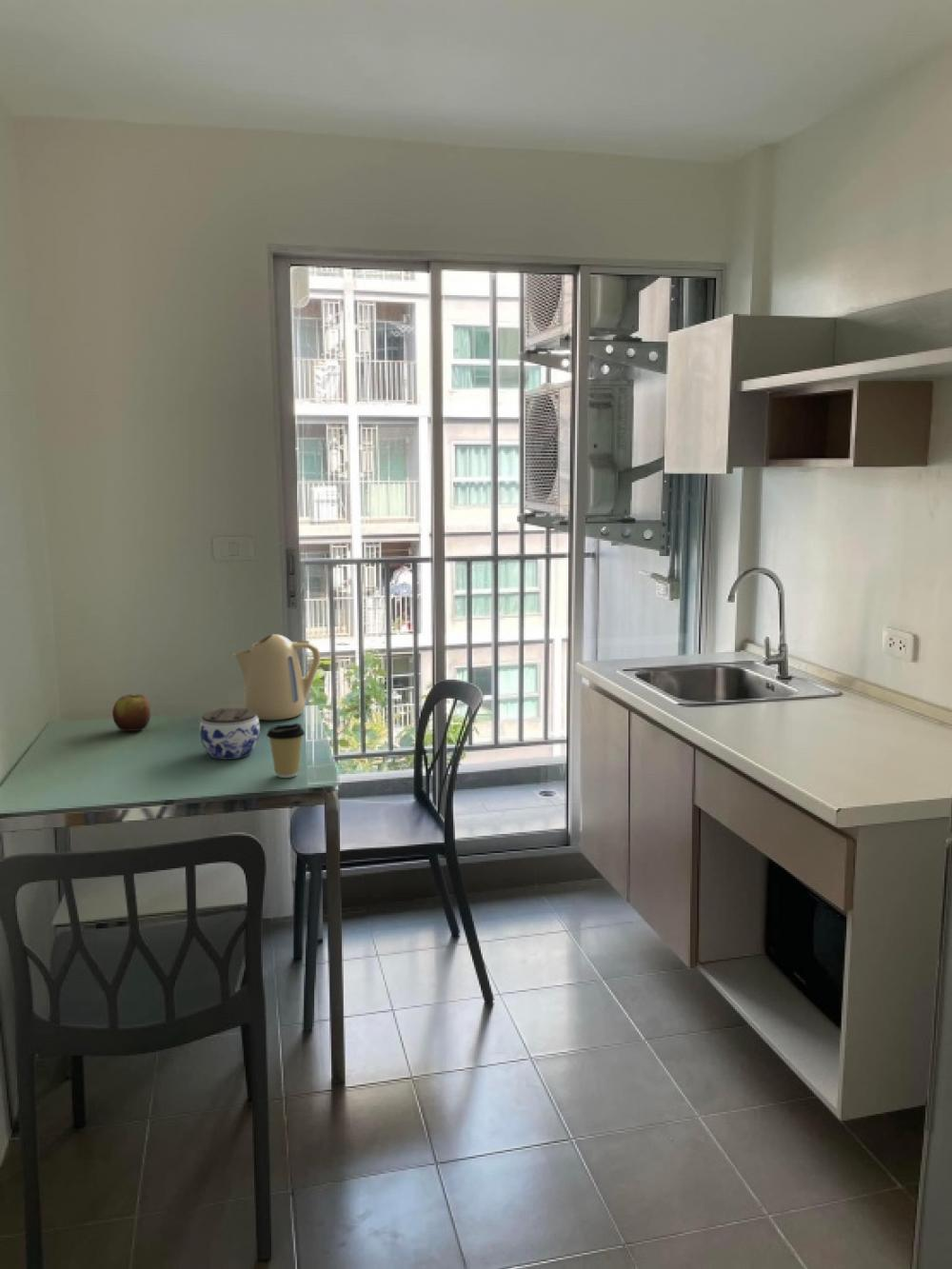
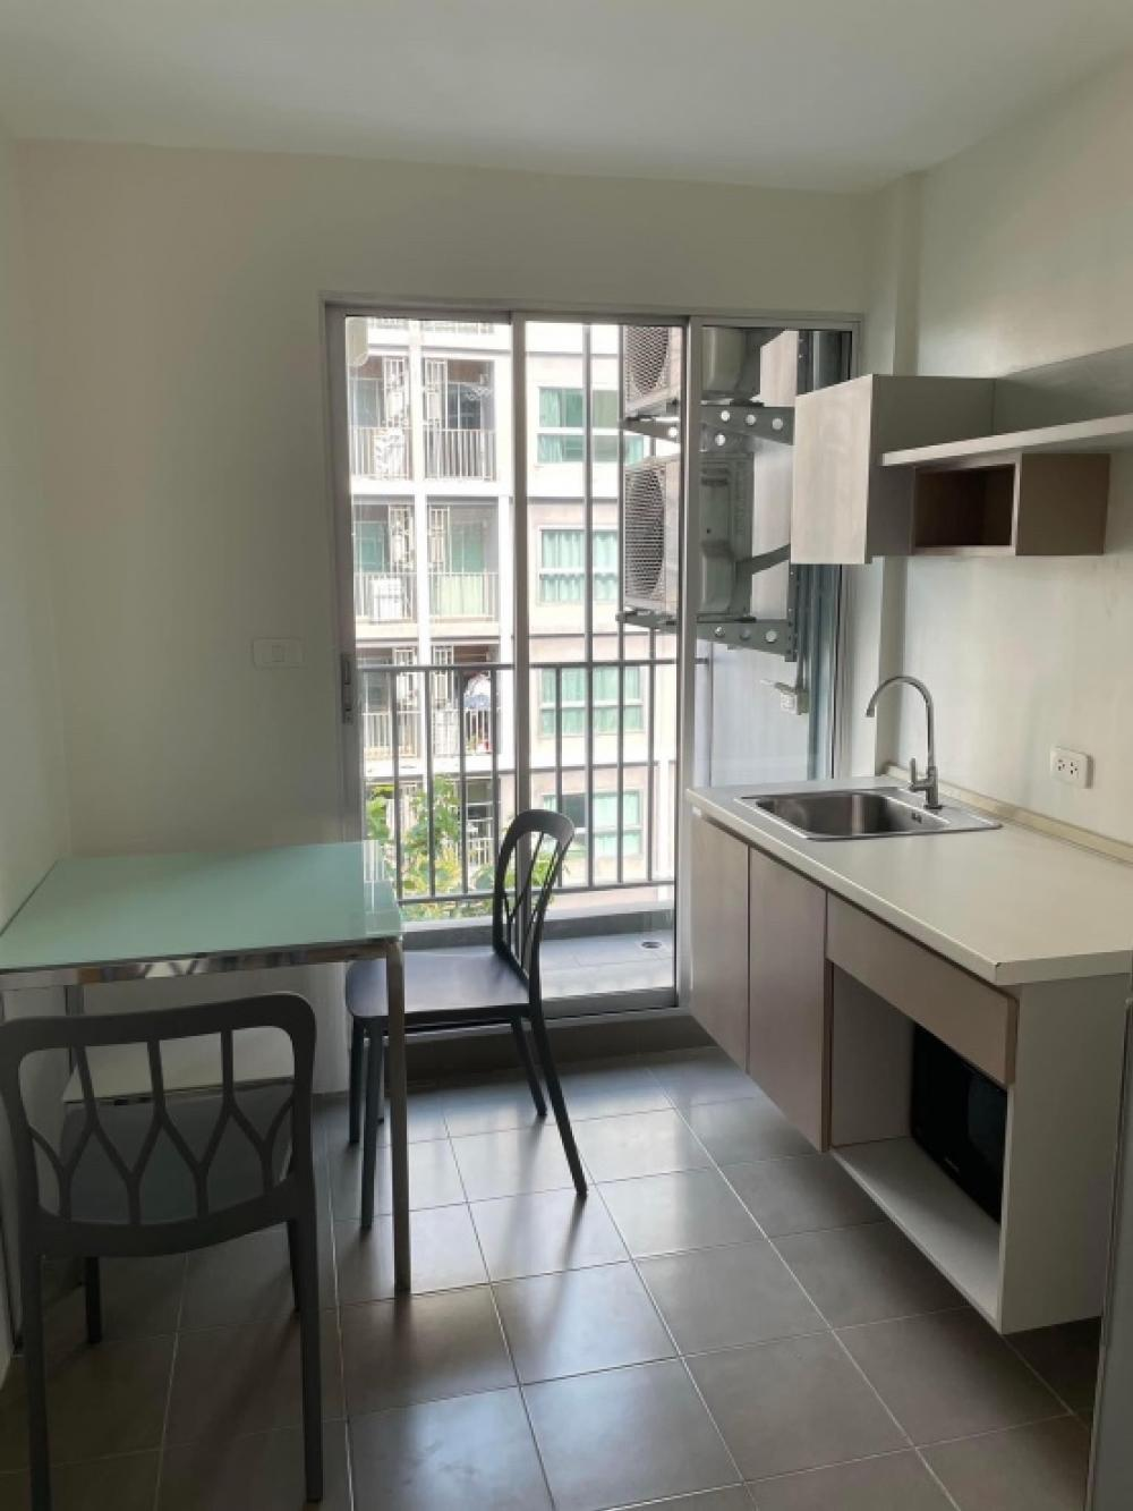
- jar [198,707,261,761]
- kettle [232,633,322,721]
- coffee cup [266,723,306,779]
- apple [111,693,151,732]
